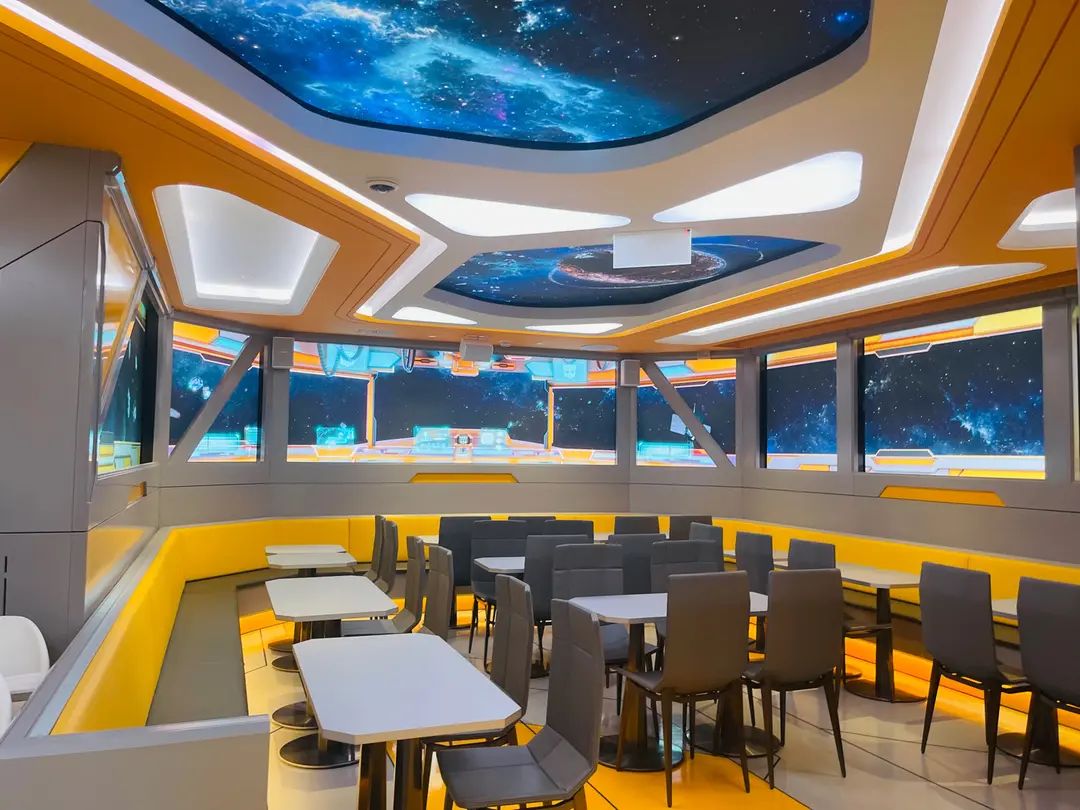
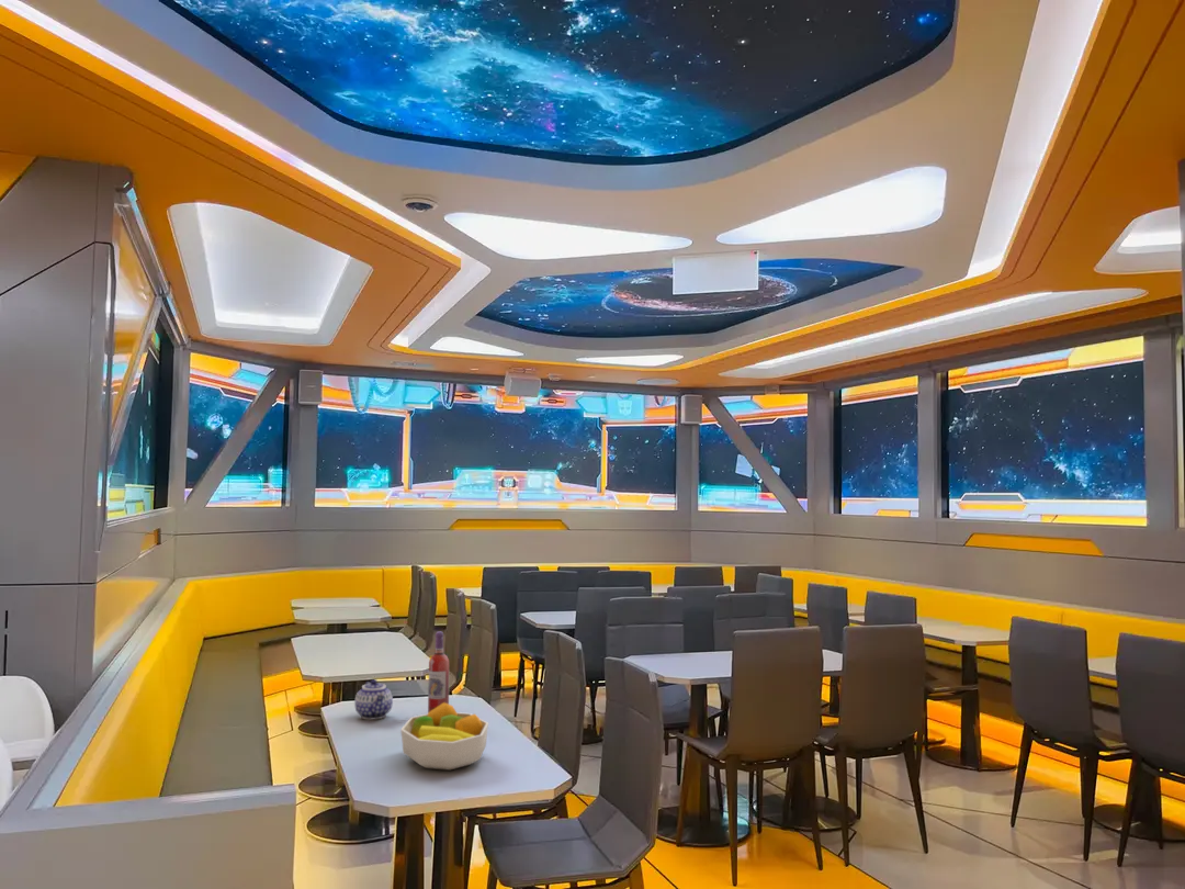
+ wine bottle [427,631,450,713]
+ fruit bowl [399,702,489,772]
+ teapot [353,678,394,720]
